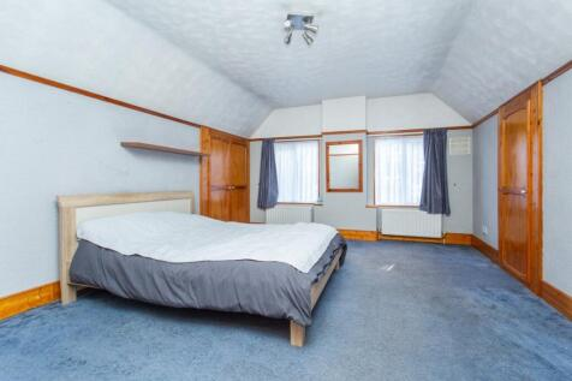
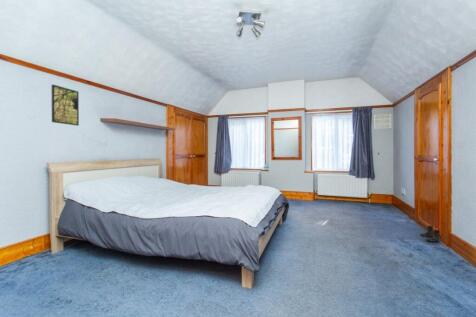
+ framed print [51,83,80,127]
+ boots [419,225,442,243]
